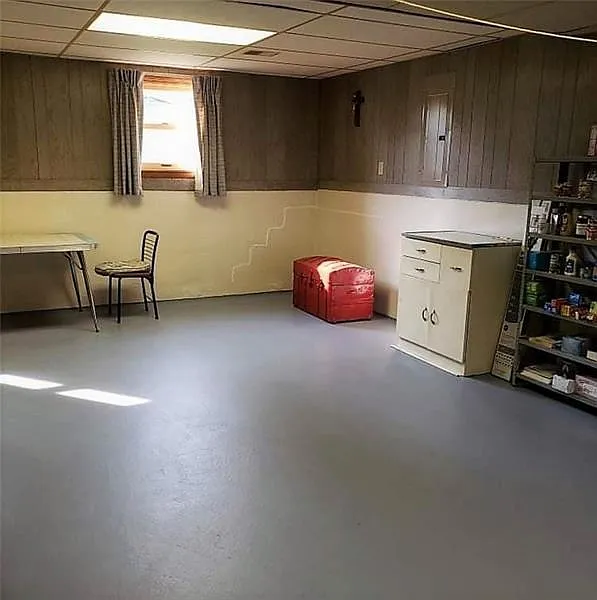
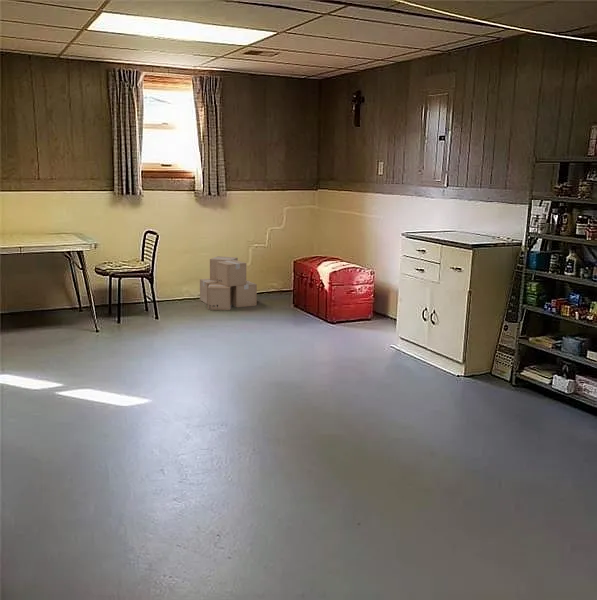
+ cardboard box [199,255,258,311]
